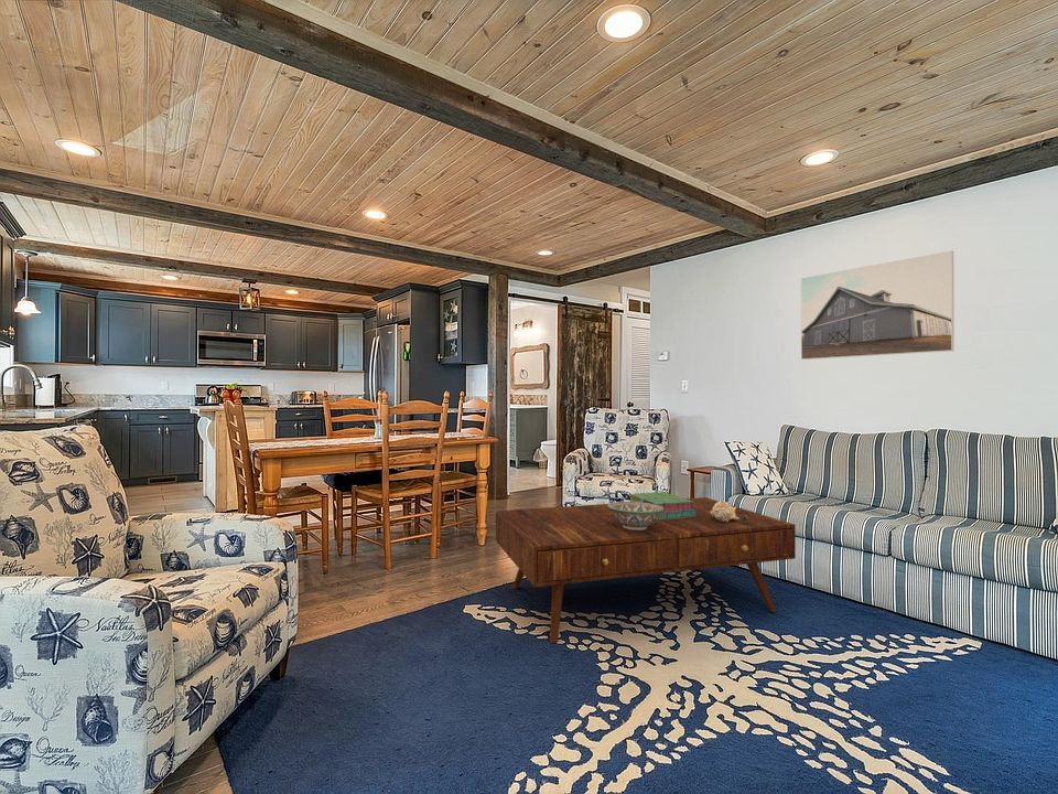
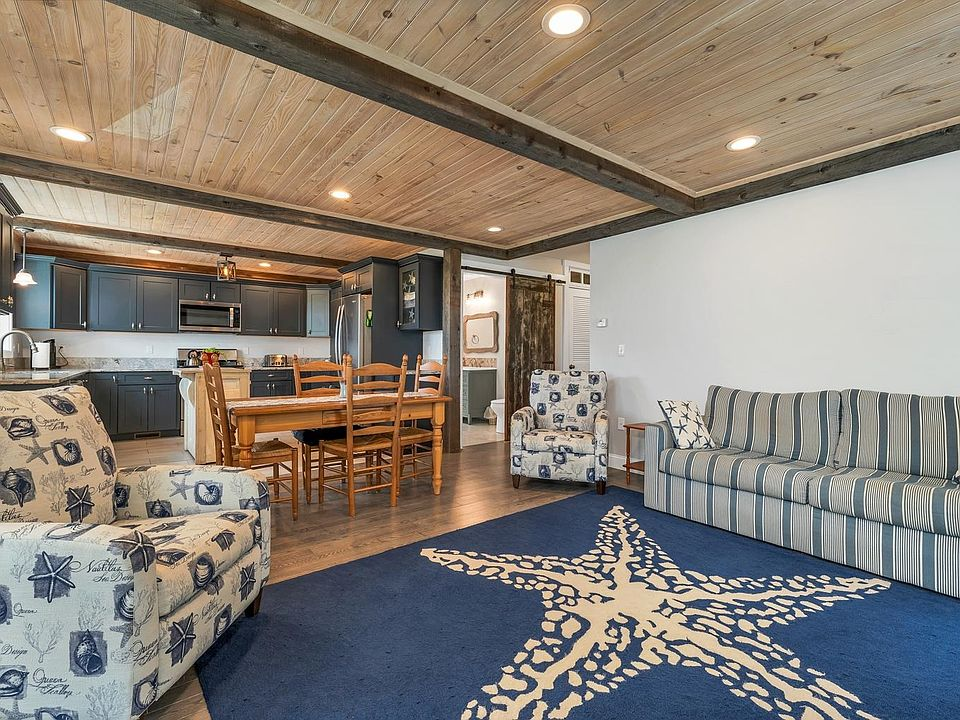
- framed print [800,250,954,361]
- coffee table [495,496,797,644]
- seashell [710,500,747,523]
- decorative bowl [607,501,663,530]
- stack of books [628,491,697,521]
